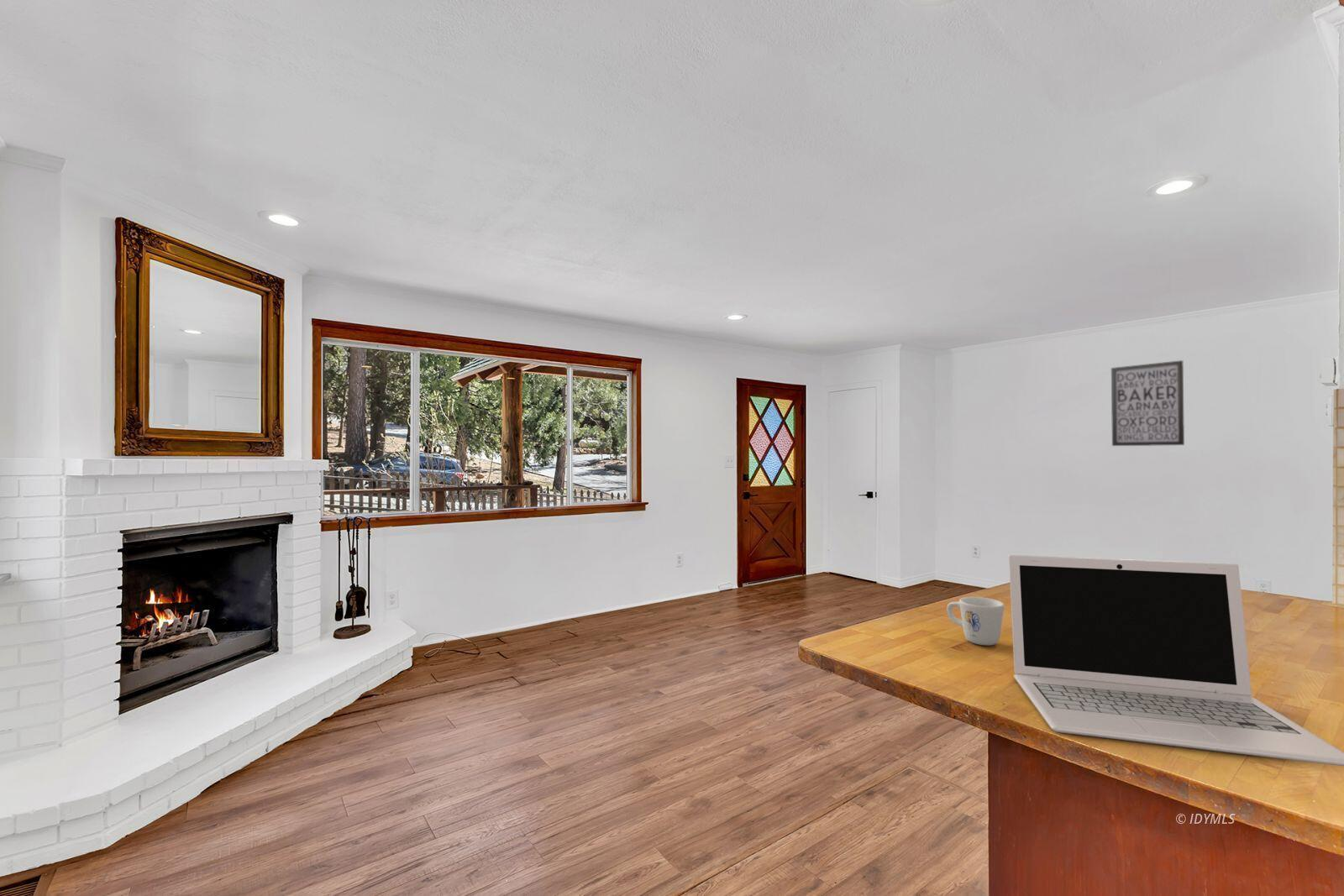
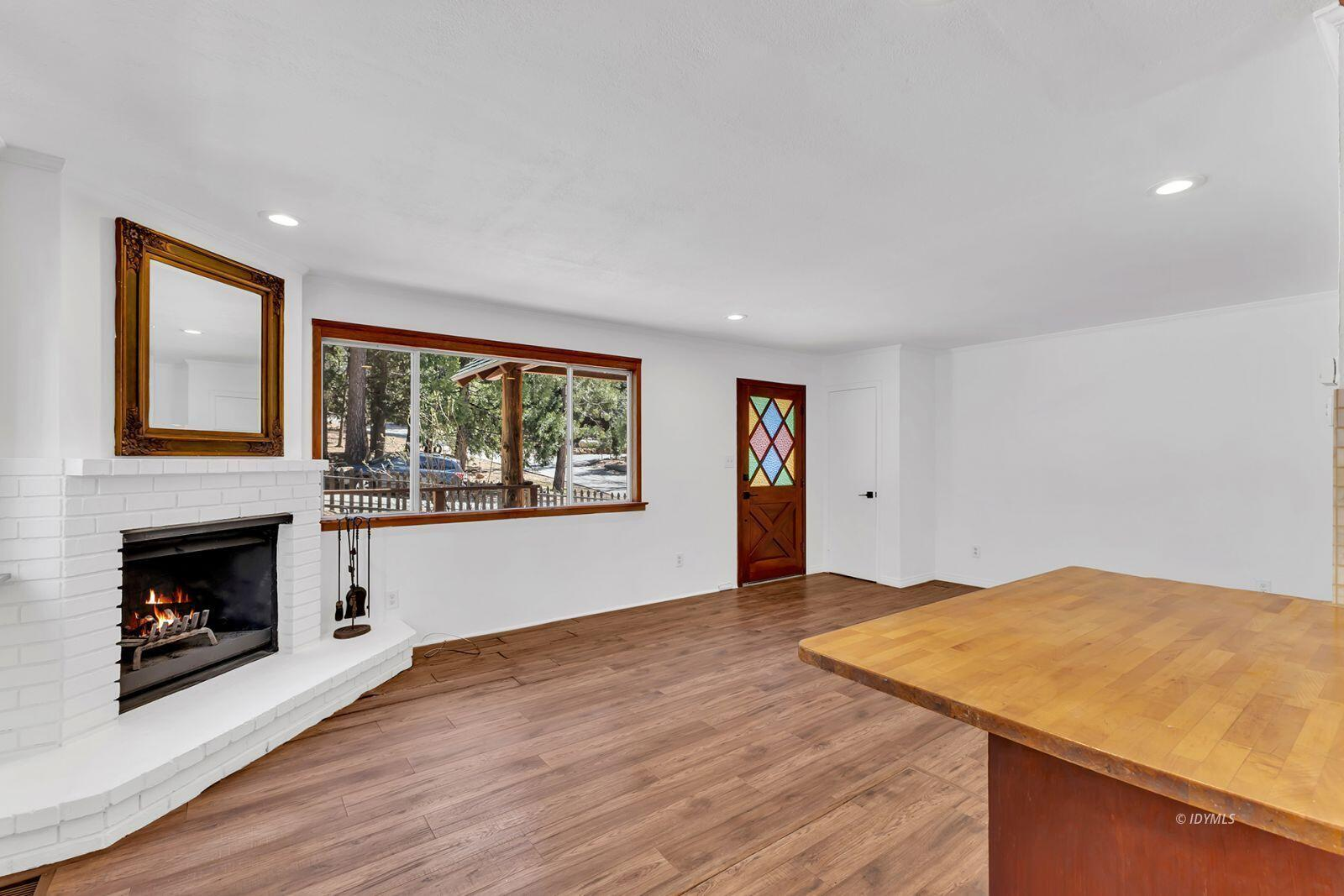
- mug [946,596,1005,646]
- wall art [1110,359,1185,447]
- laptop [1008,554,1344,767]
